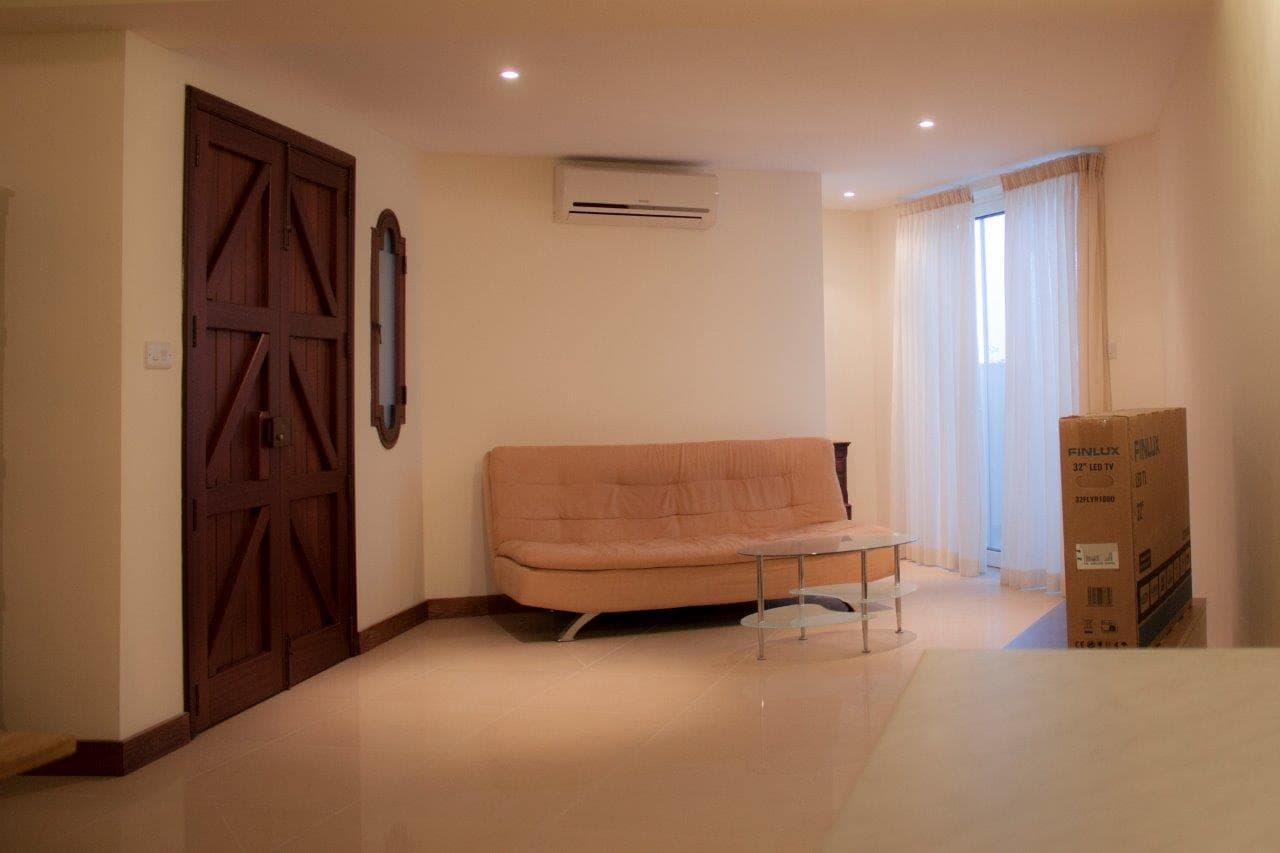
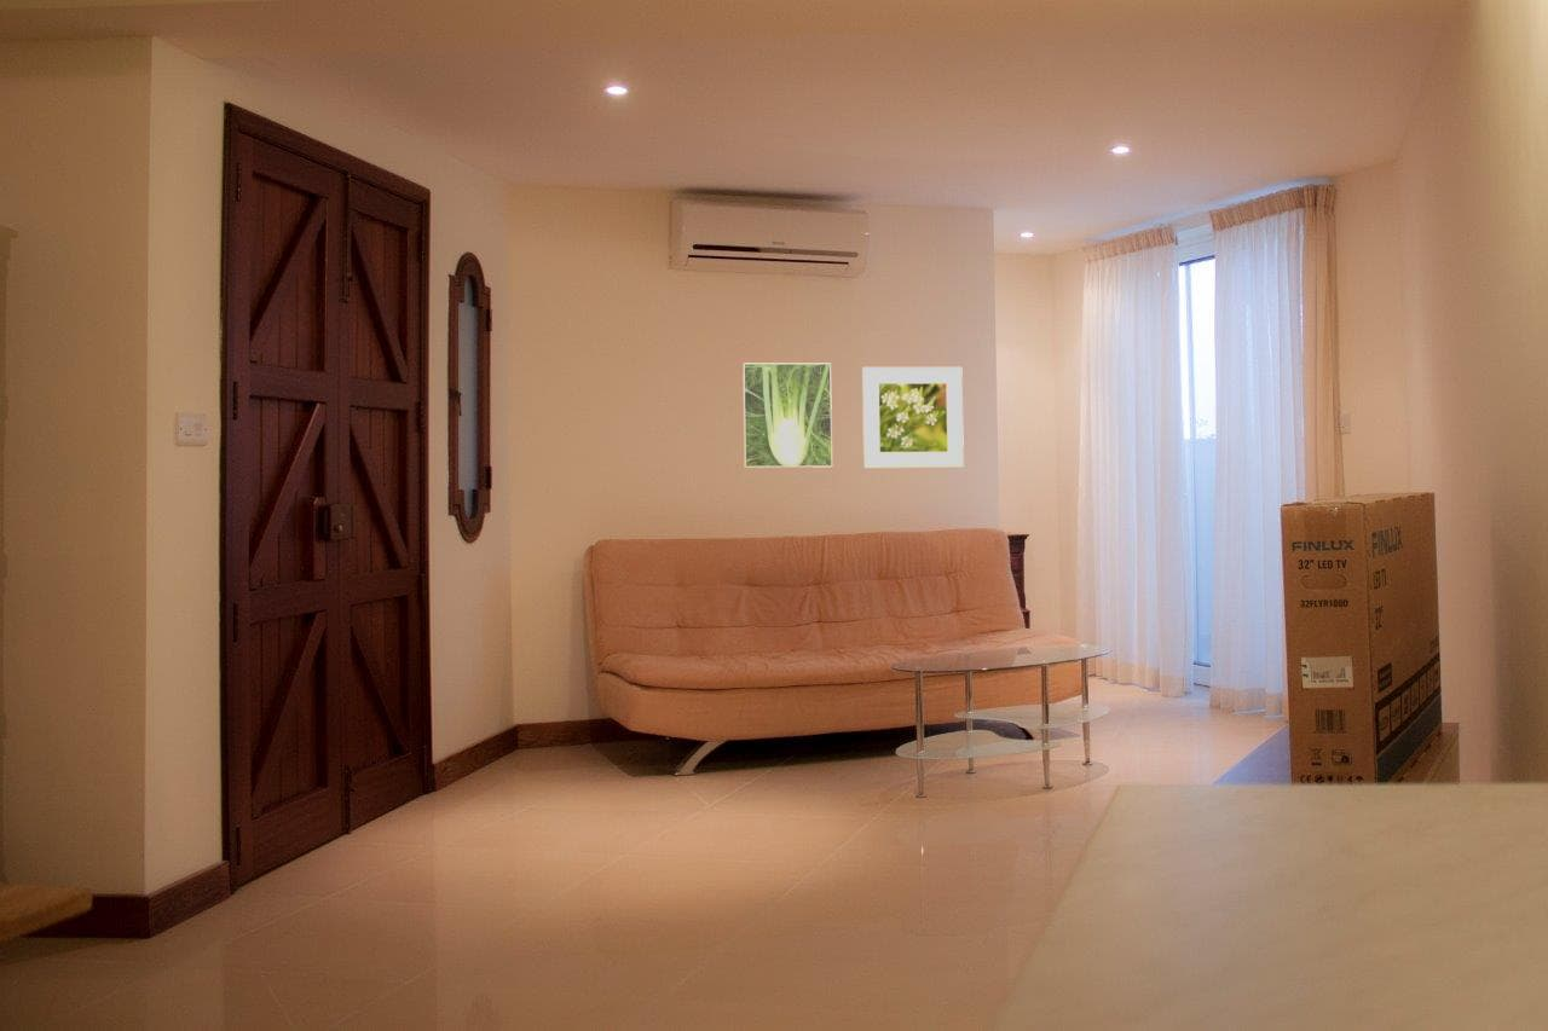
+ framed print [861,366,965,470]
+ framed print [741,363,833,469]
